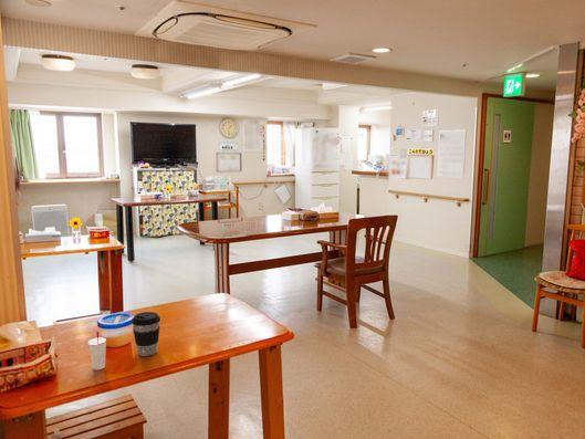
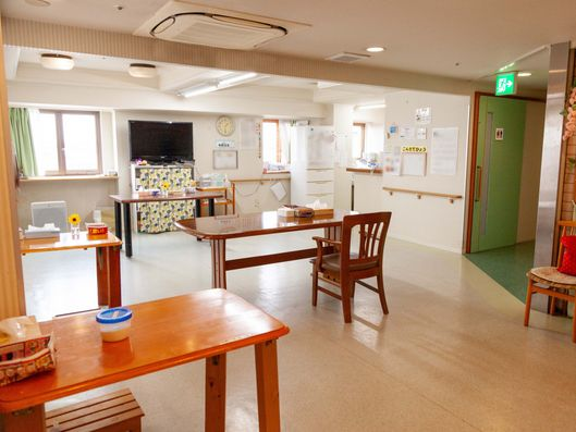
- cup [87,331,107,372]
- coffee cup [130,311,161,357]
